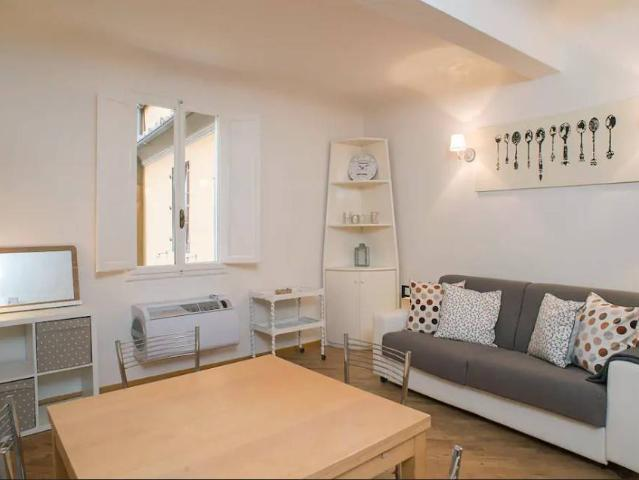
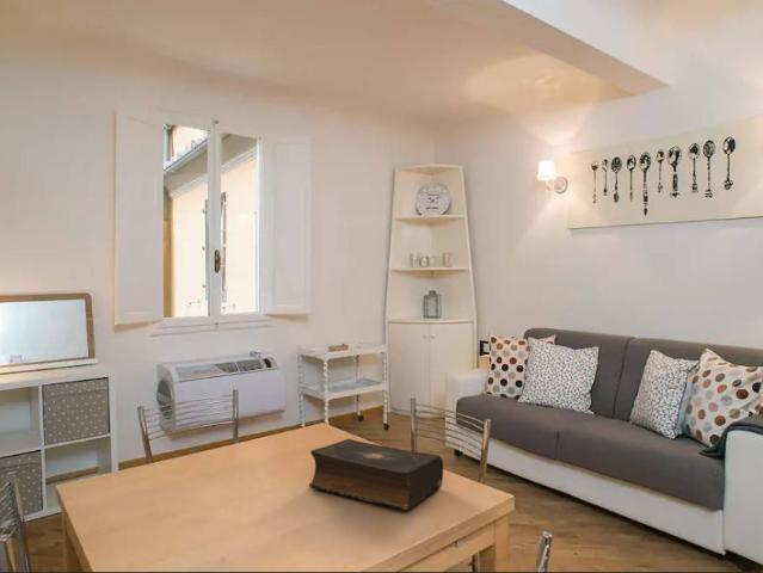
+ book [308,438,444,511]
